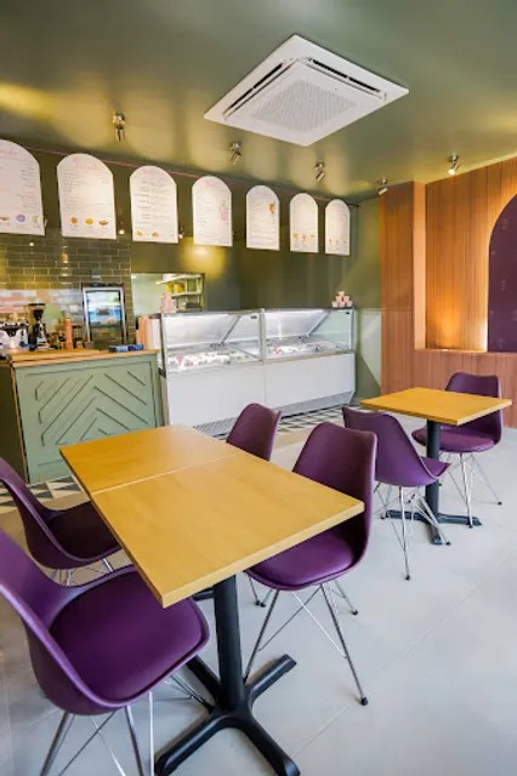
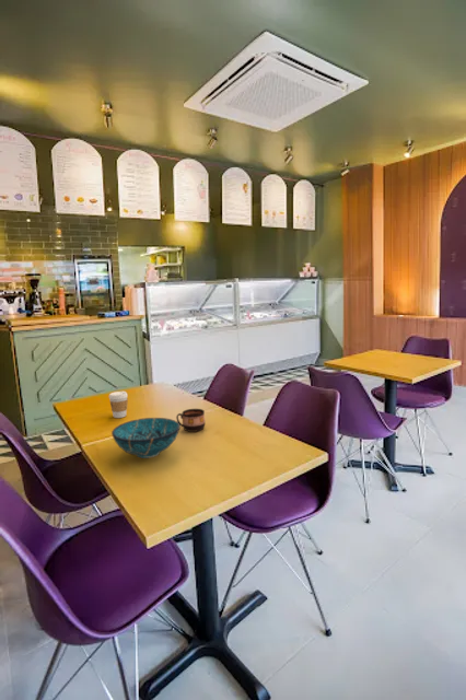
+ coffee cup [108,390,129,419]
+ cup [175,408,206,433]
+ decorative bowl [110,417,182,459]
